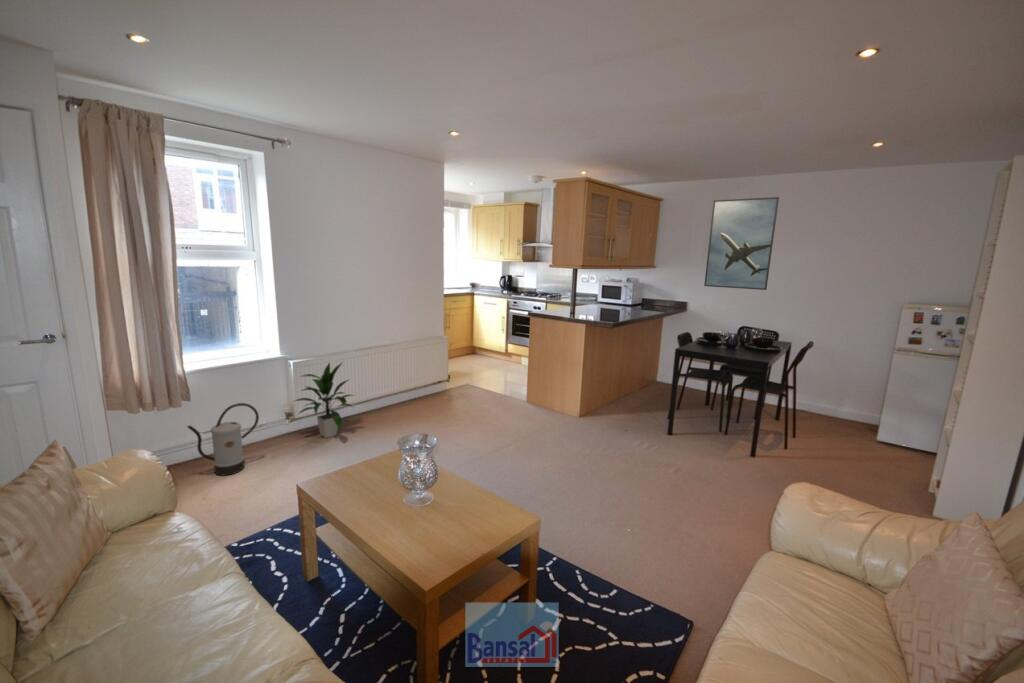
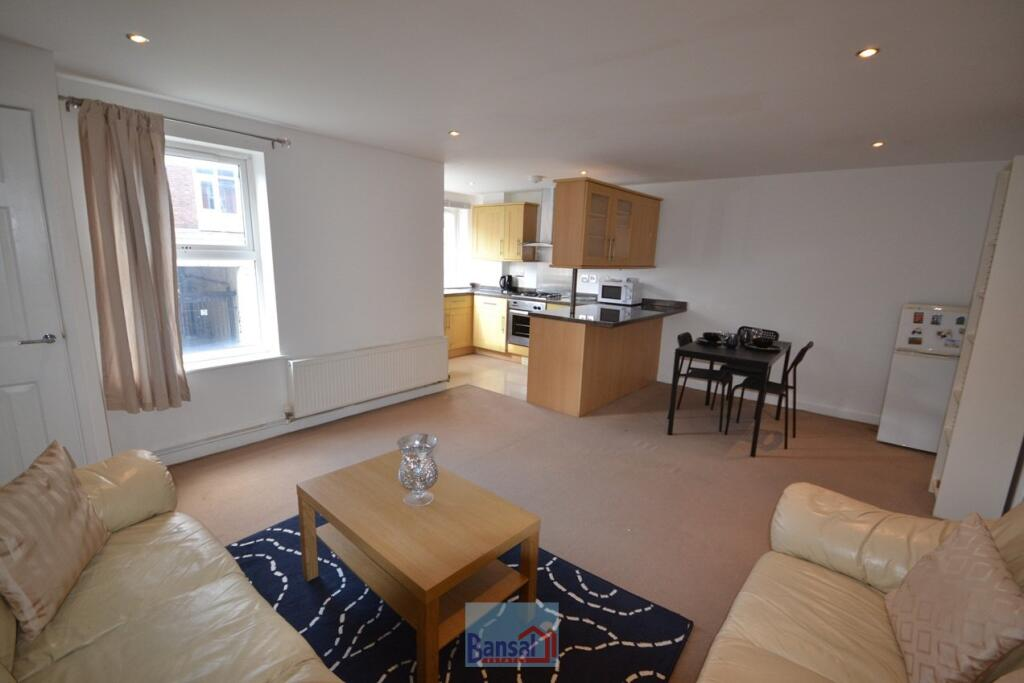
- indoor plant [291,361,355,439]
- watering can [186,402,260,477]
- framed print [703,196,780,291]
